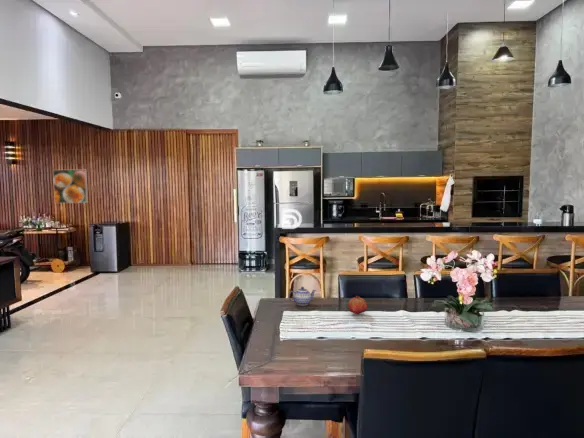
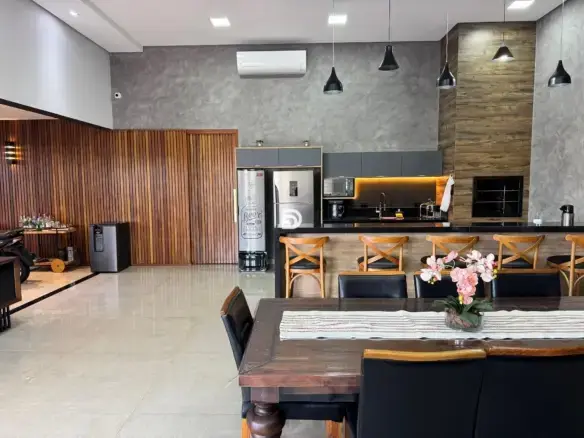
- fruit [347,295,368,315]
- teapot [287,286,317,306]
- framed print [52,169,89,204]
